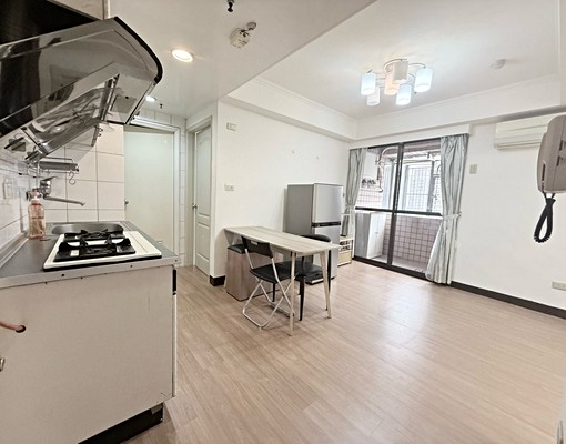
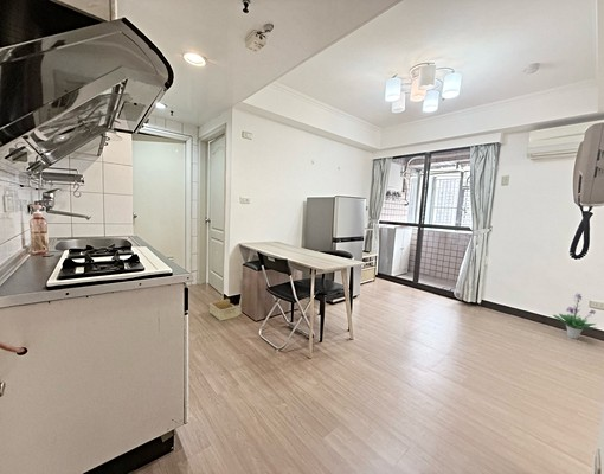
+ potted plant [552,292,598,340]
+ storage bin [208,297,242,322]
